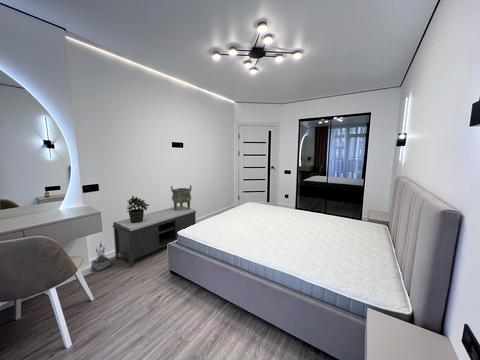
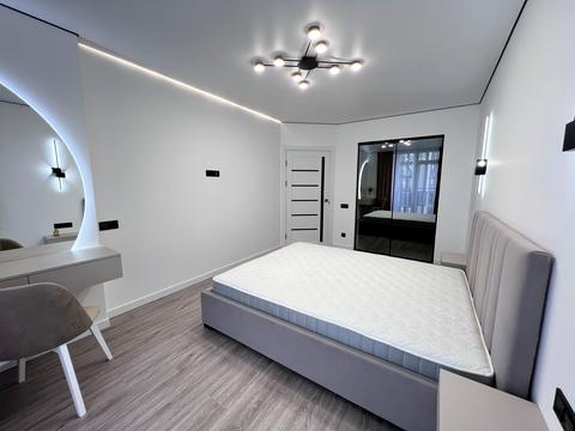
- potted plant [126,195,150,223]
- potted plant [91,241,112,272]
- bench [111,205,197,267]
- vessel [170,184,193,211]
